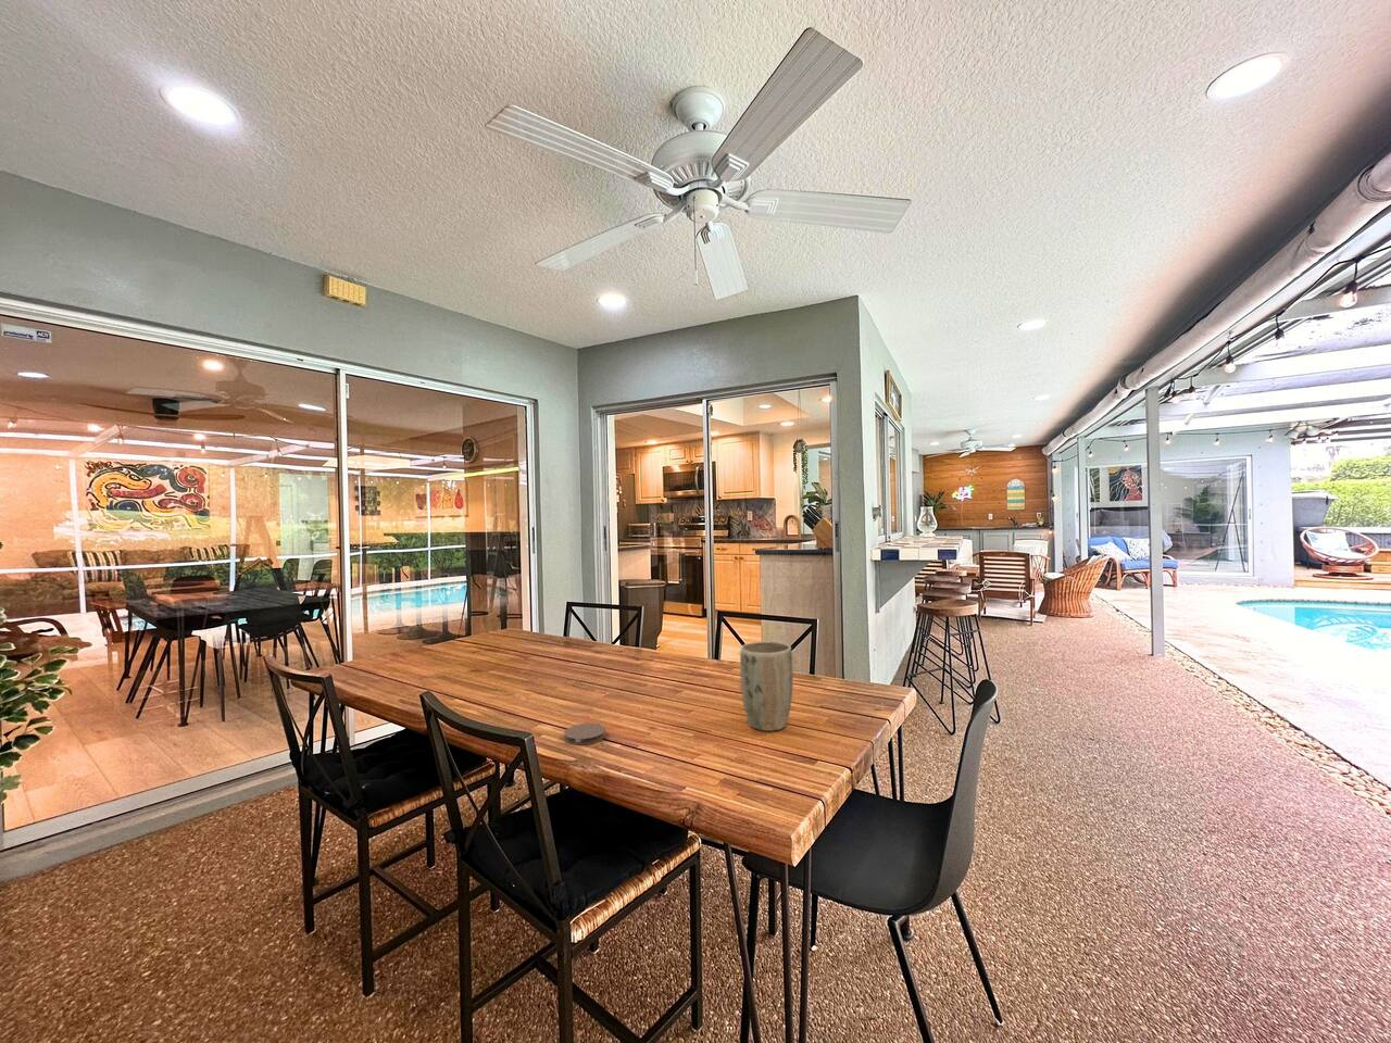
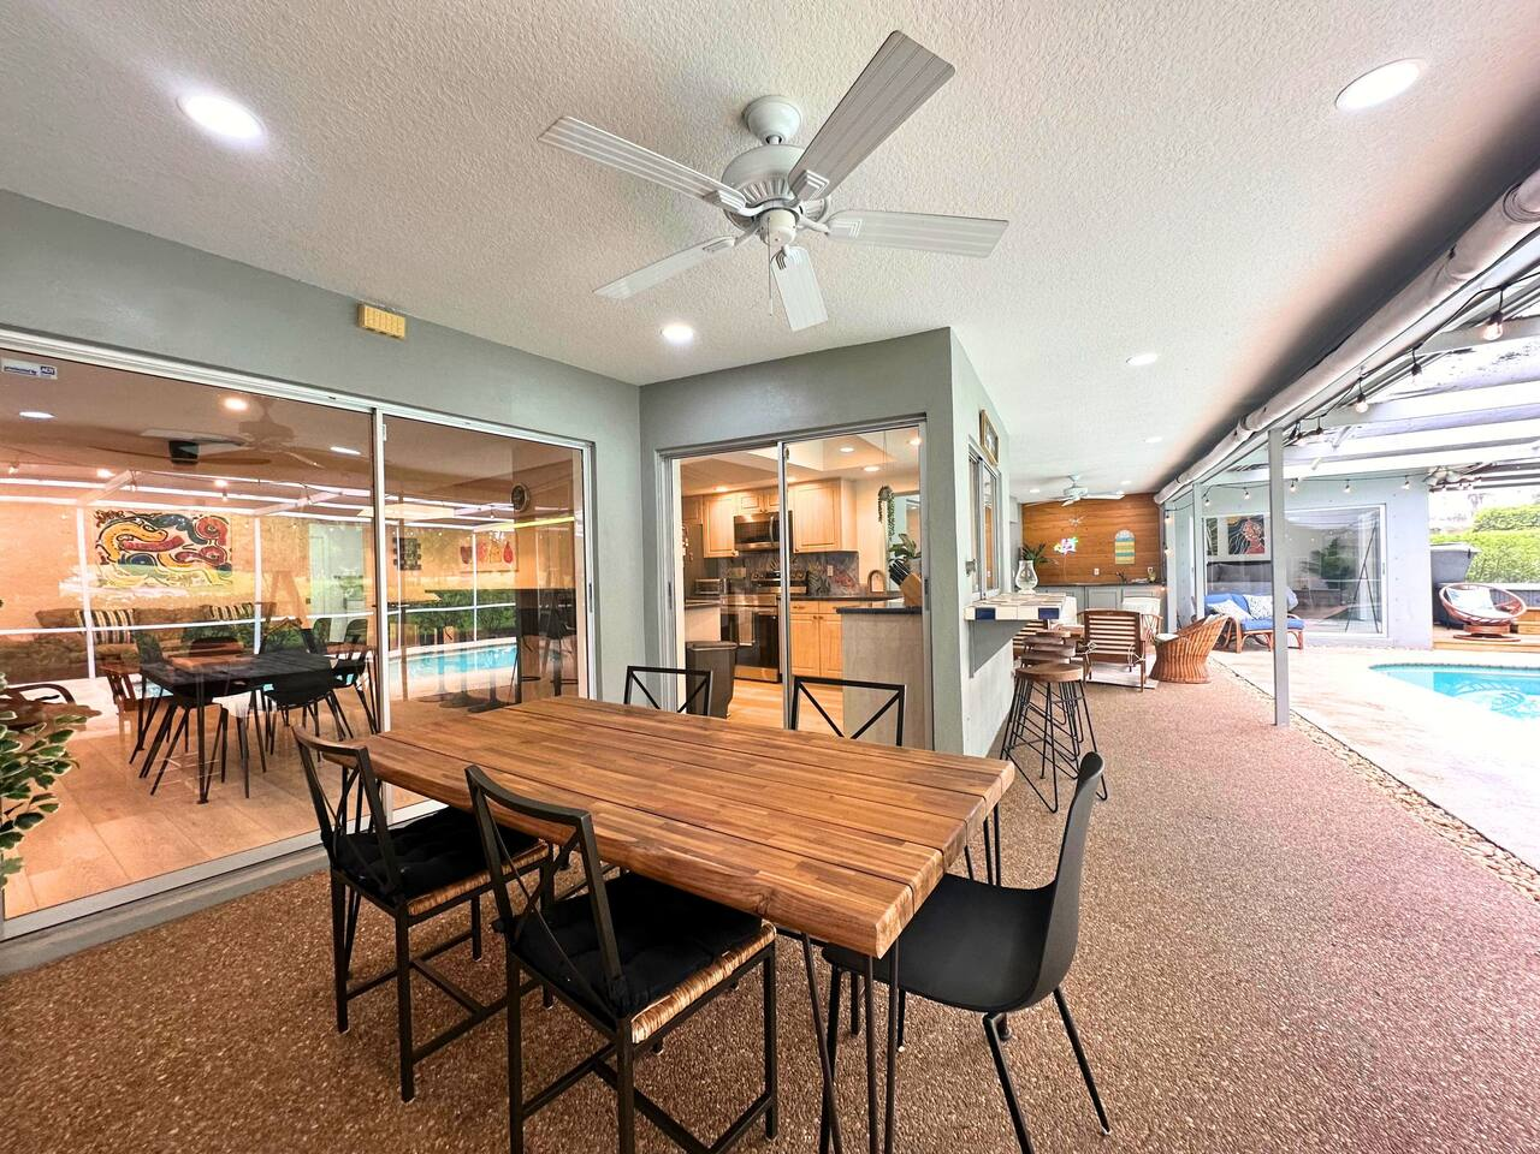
- plant pot [739,640,794,732]
- coaster [564,722,607,745]
